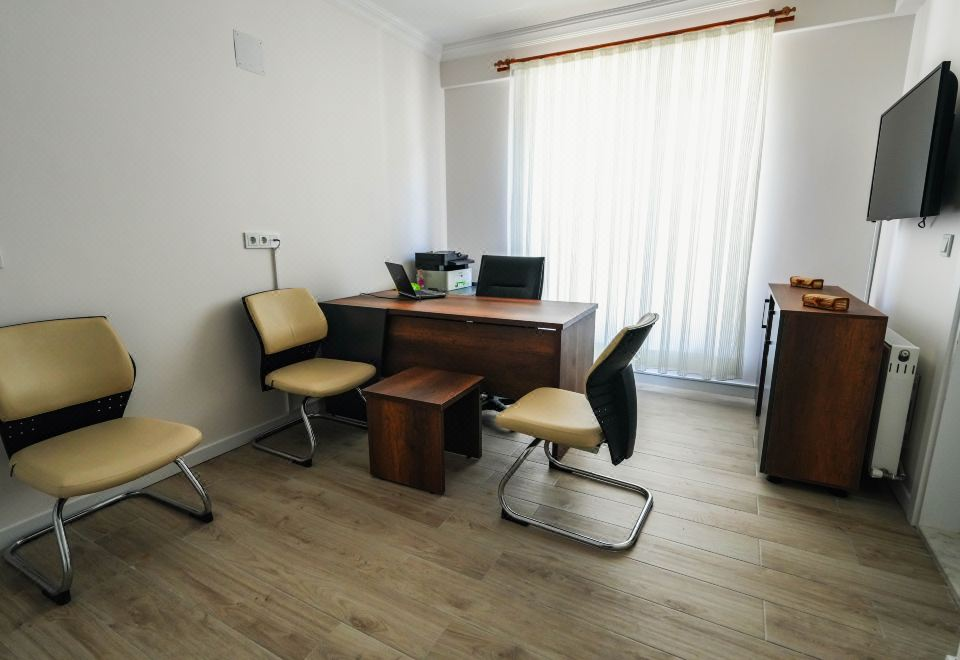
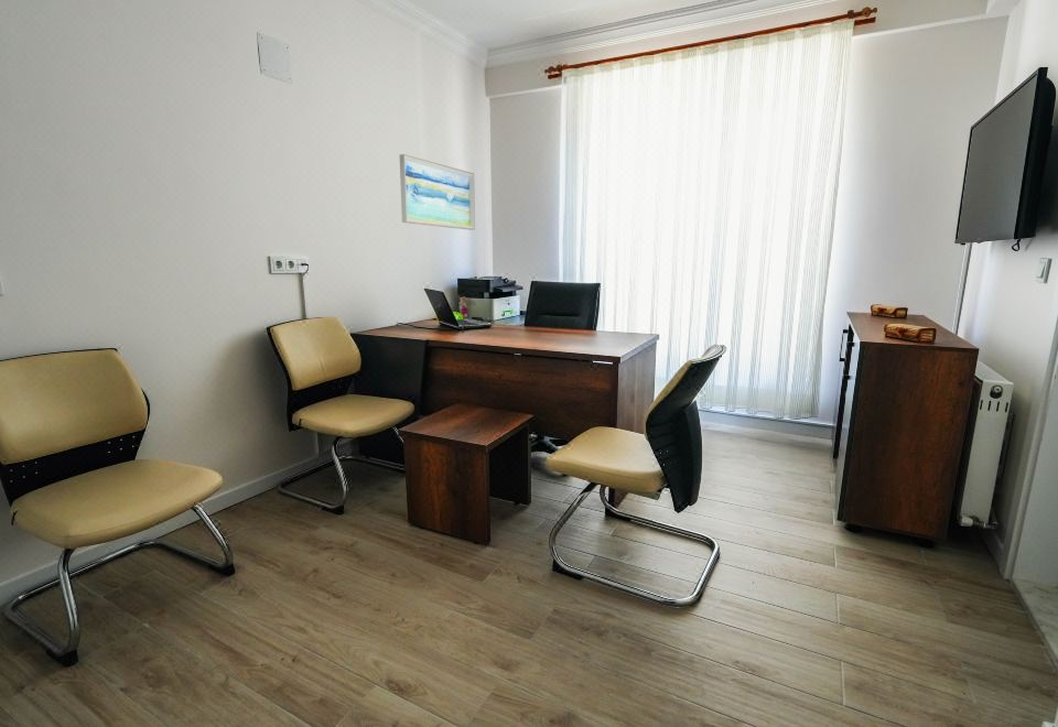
+ wall art [399,153,476,231]
